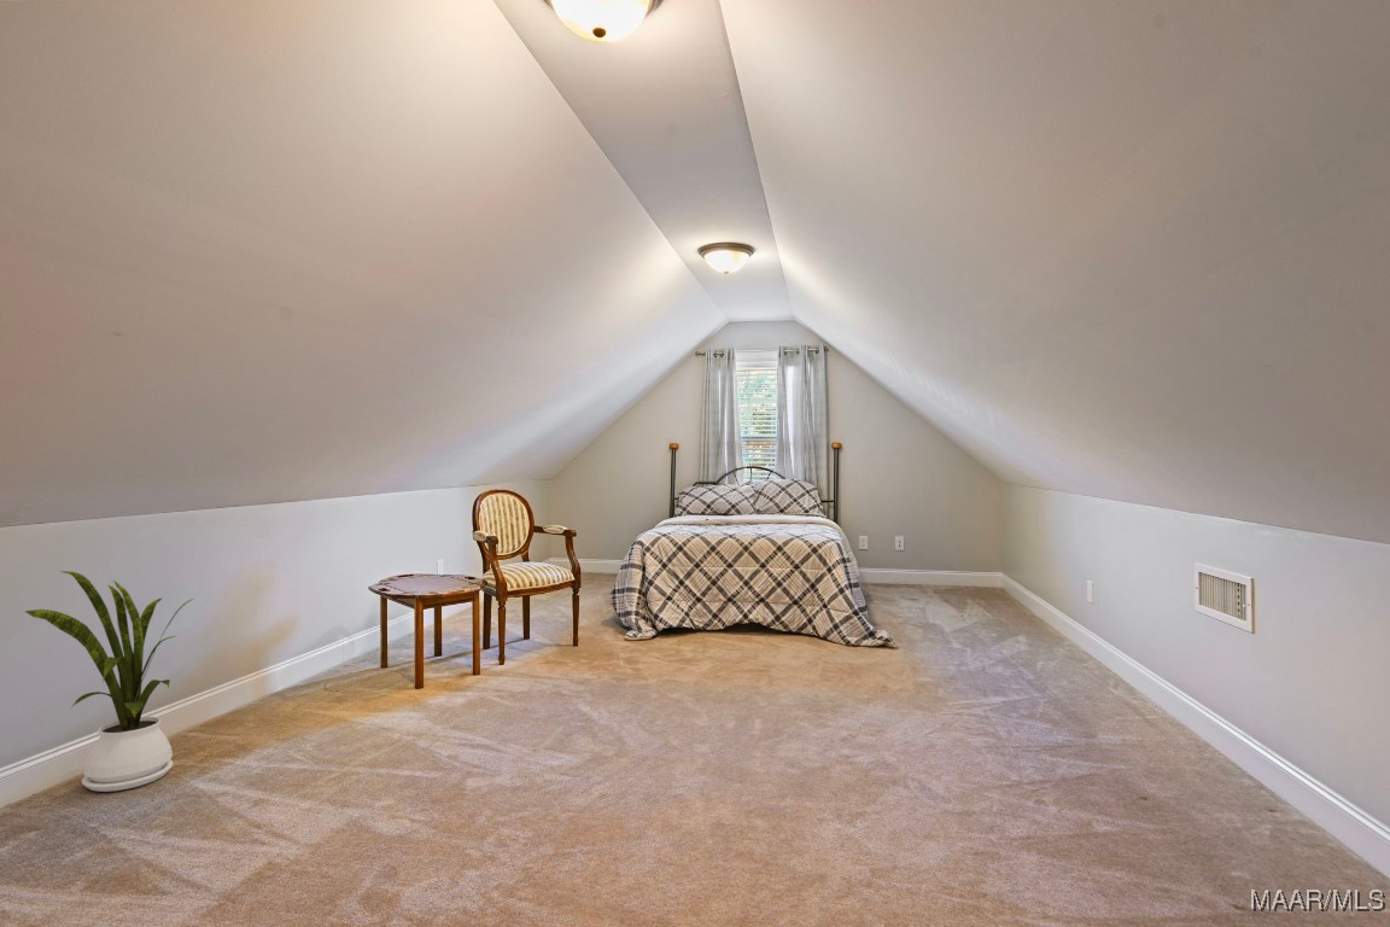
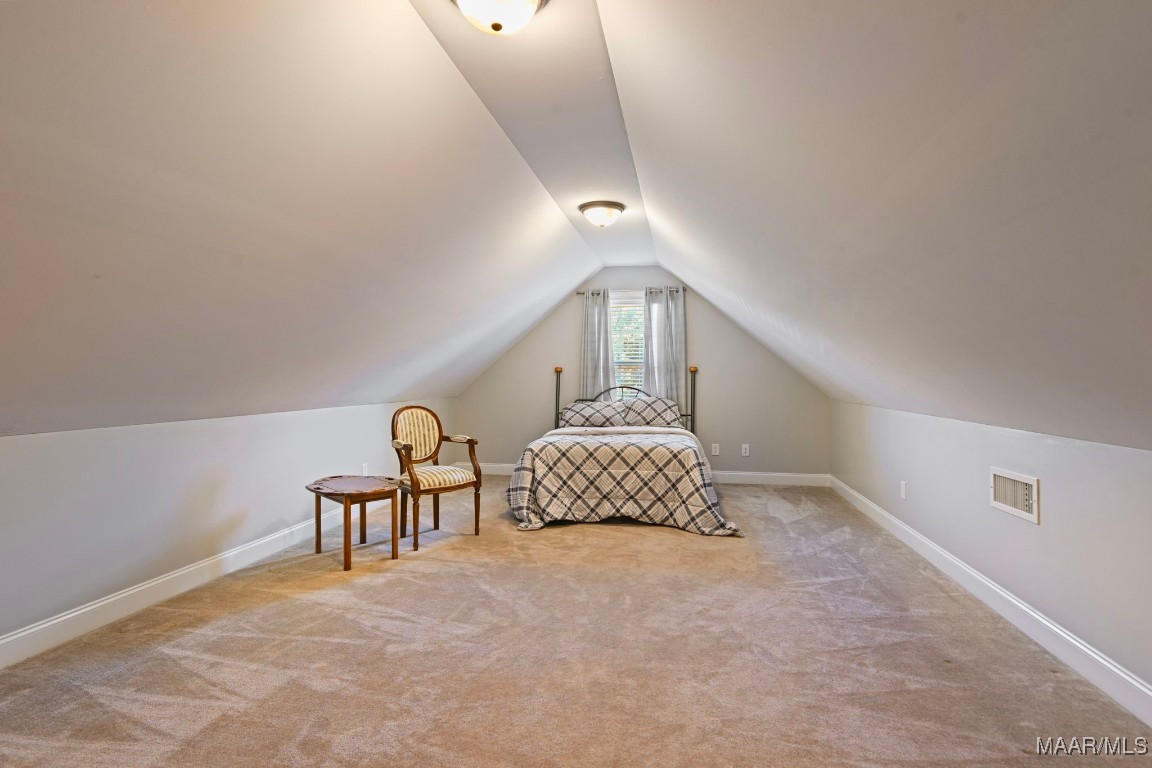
- house plant [24,570,194,793]
